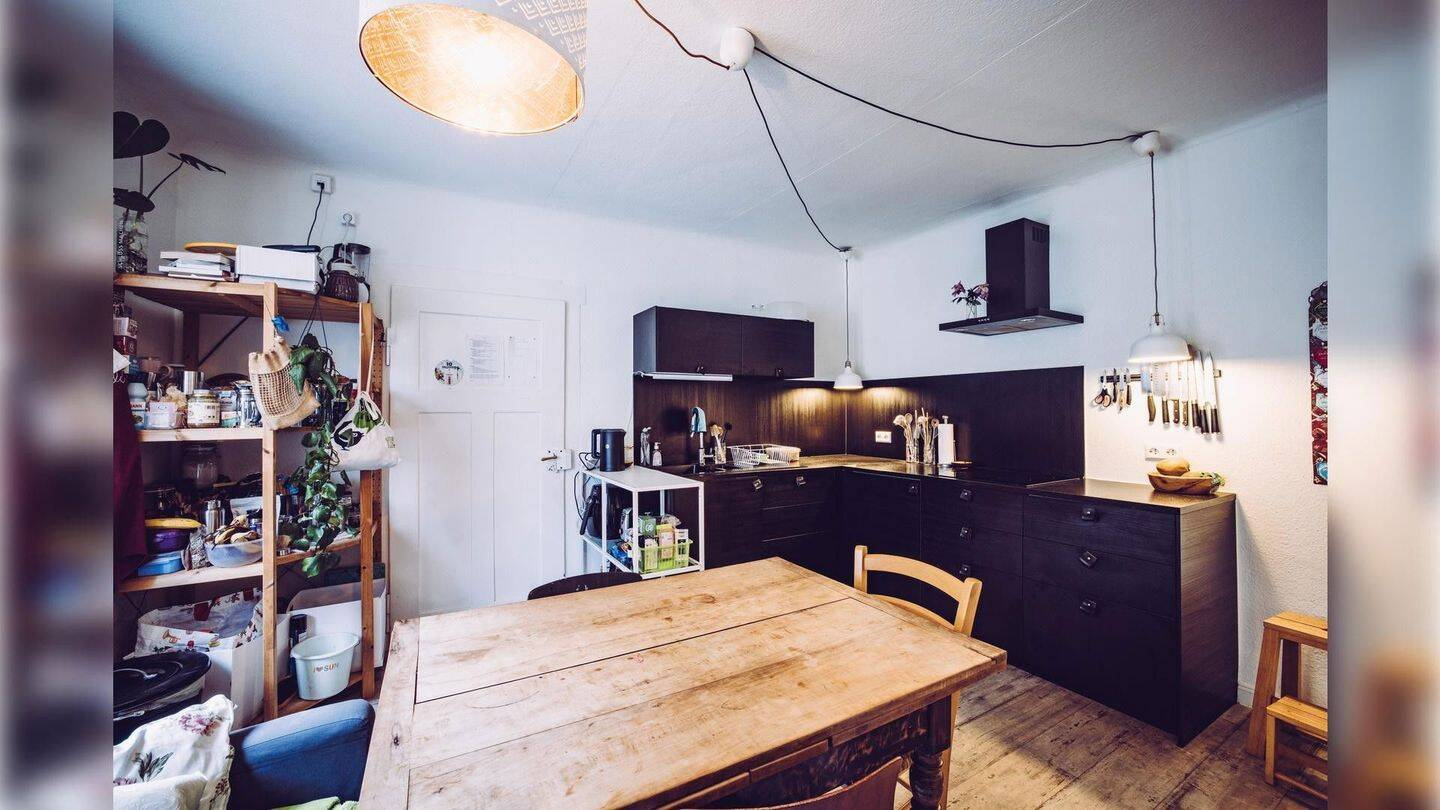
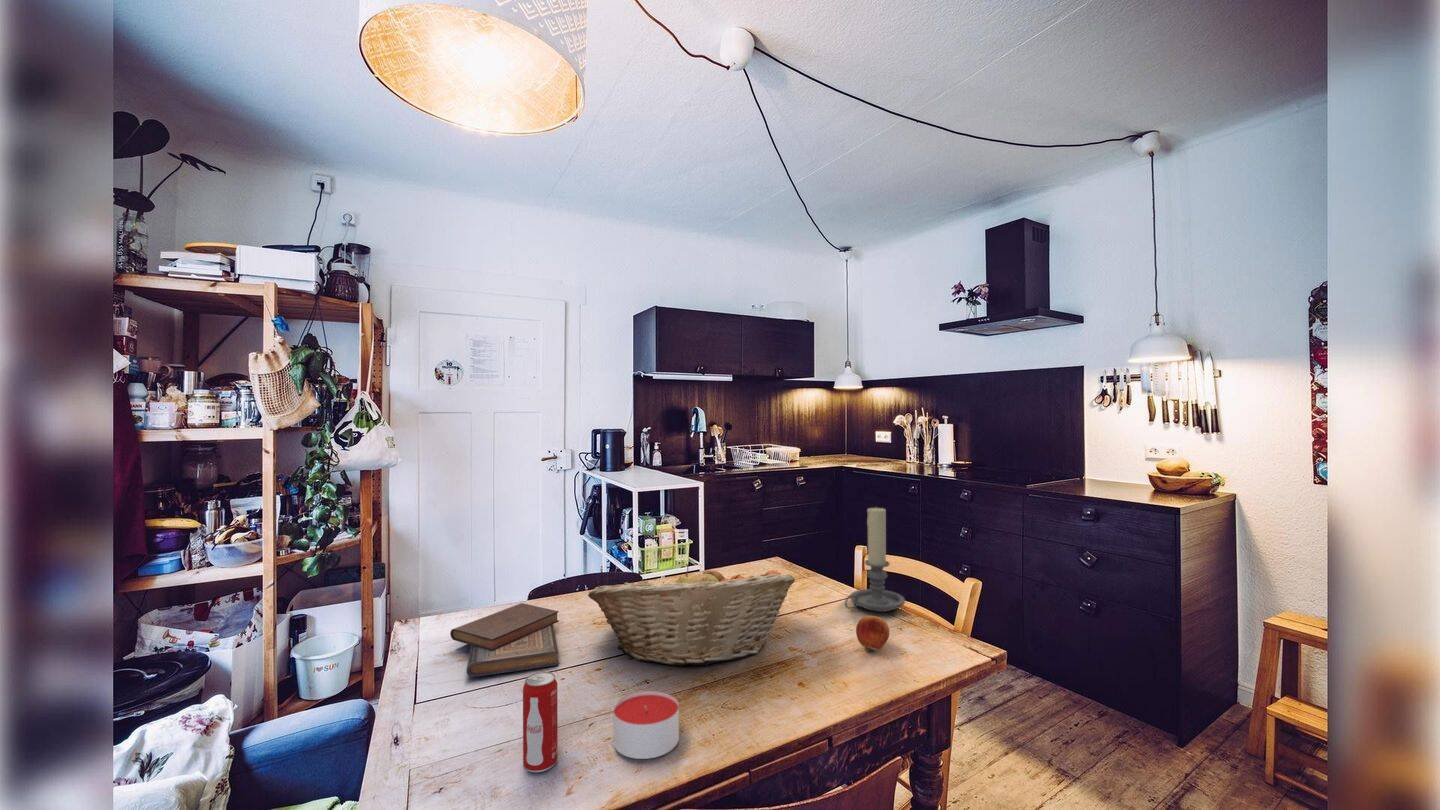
+ candle [612,690,680,760]
+ fruit basket [587,563,796,666]
+ diary [449,602,559,678]
+ apple [855,615,890,651]
+ candle holder [844,506,906,613]
+ beverage can [522,671,559,773]
